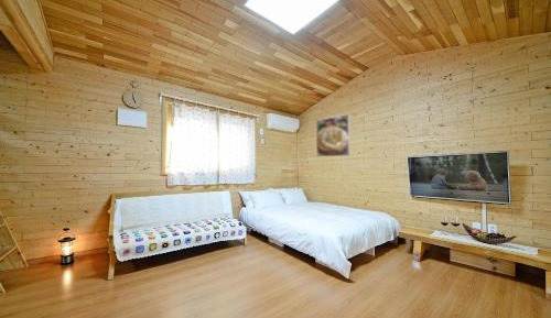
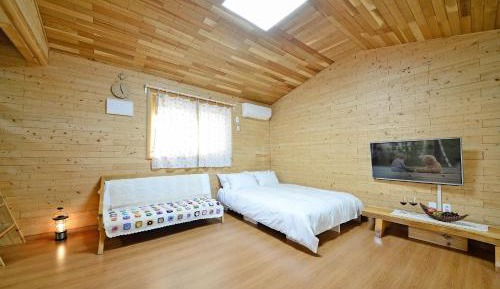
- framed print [315,113,352,157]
